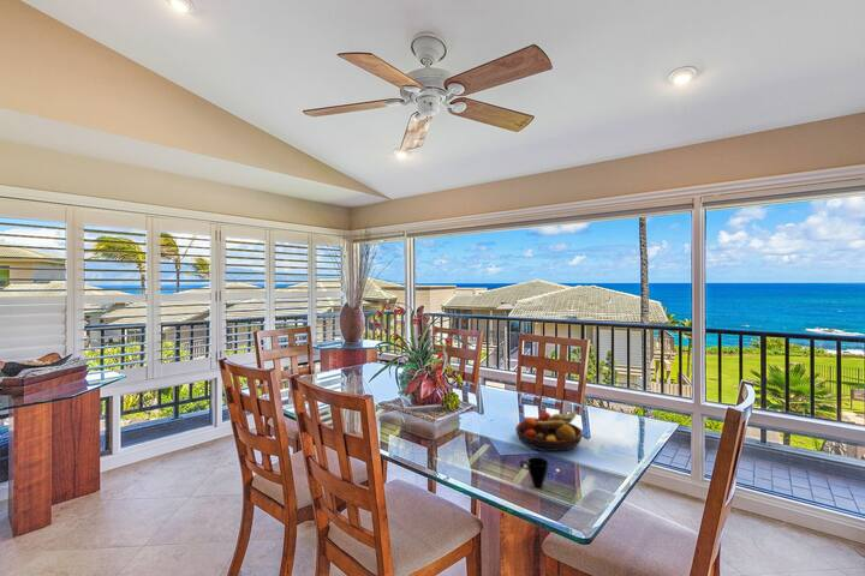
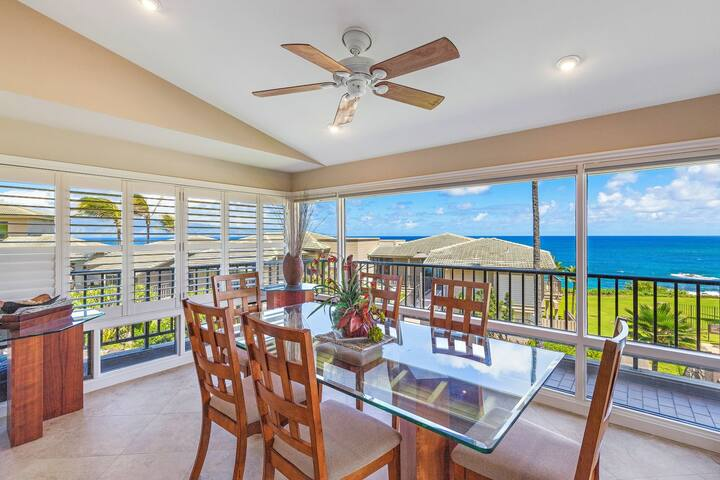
- cup [519,456,550,488]
- fruit bowl [514,410,584,452]
